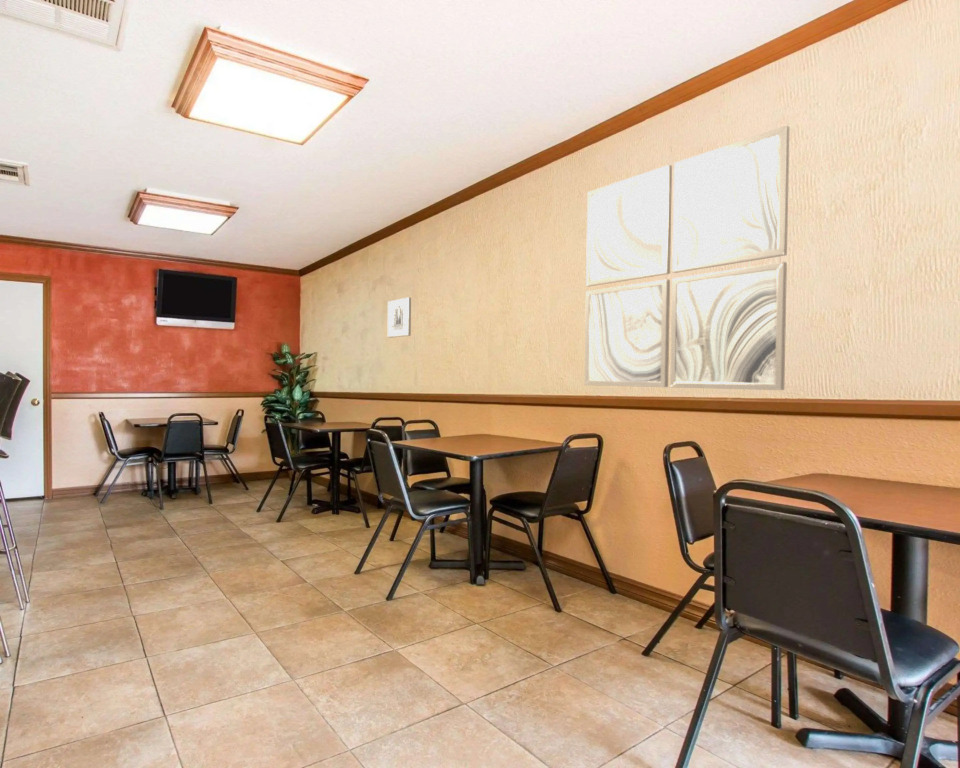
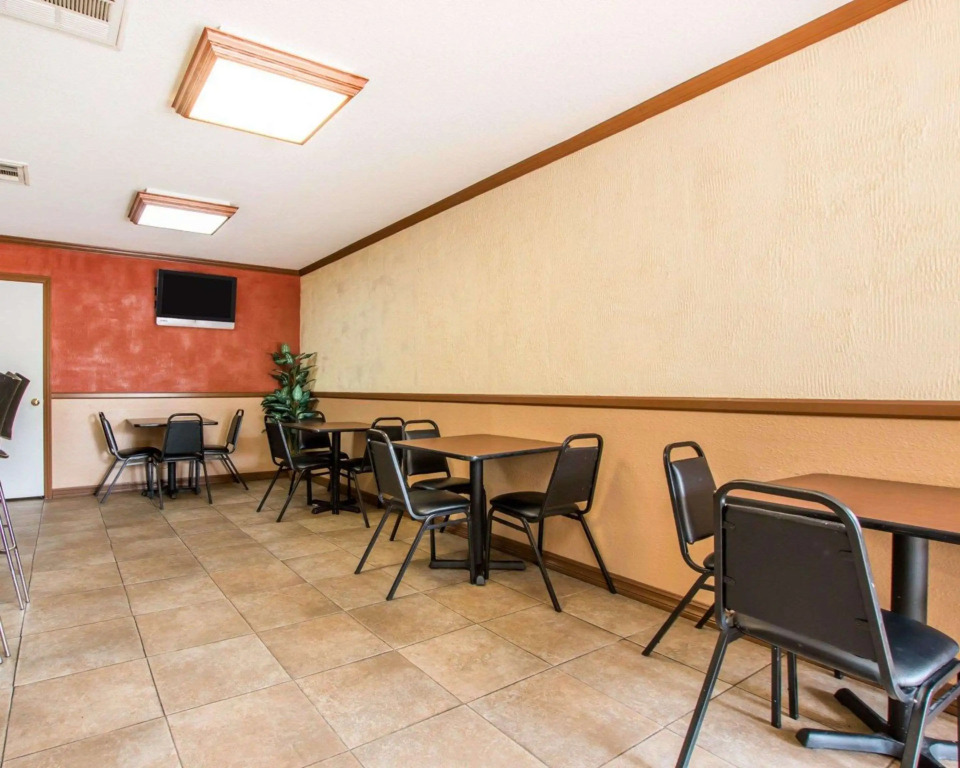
- wall art [387,296,412,339]
- wall art [584,124,790,391]
